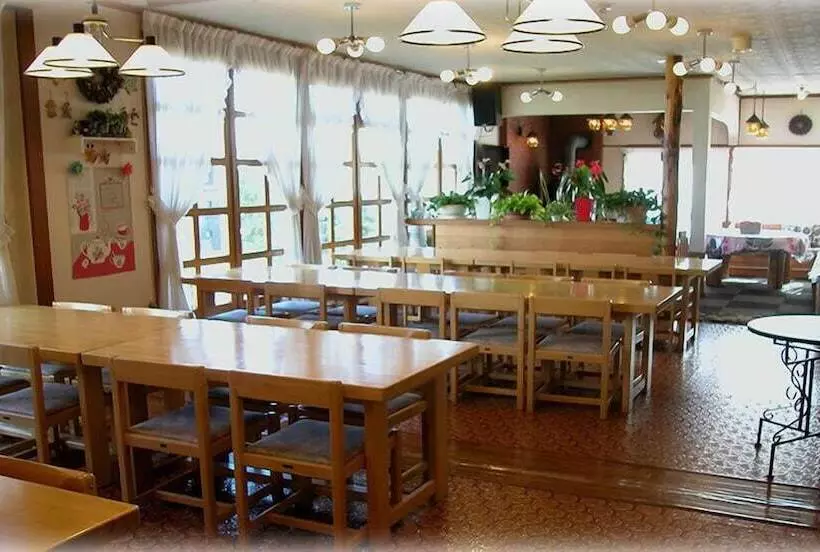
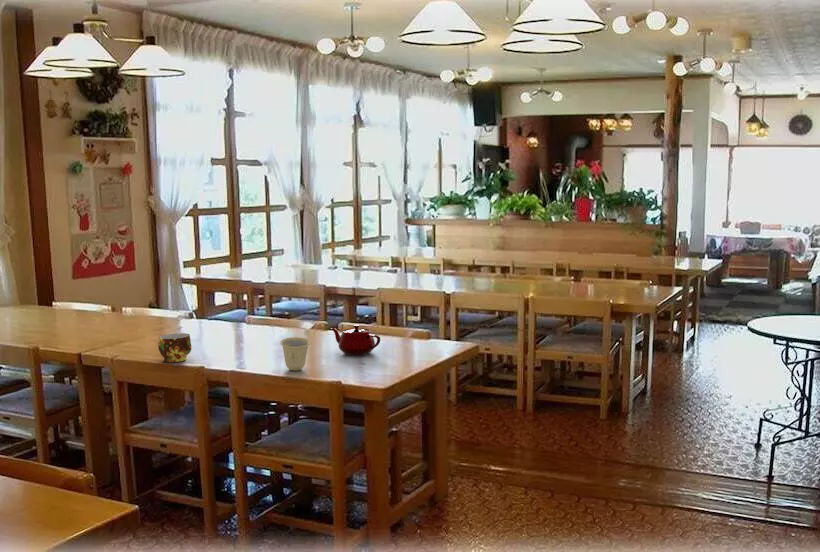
+ teapot [330,324,381,356]
+ cup [279,336,312,372]
+ cup [157,332,193,363]
